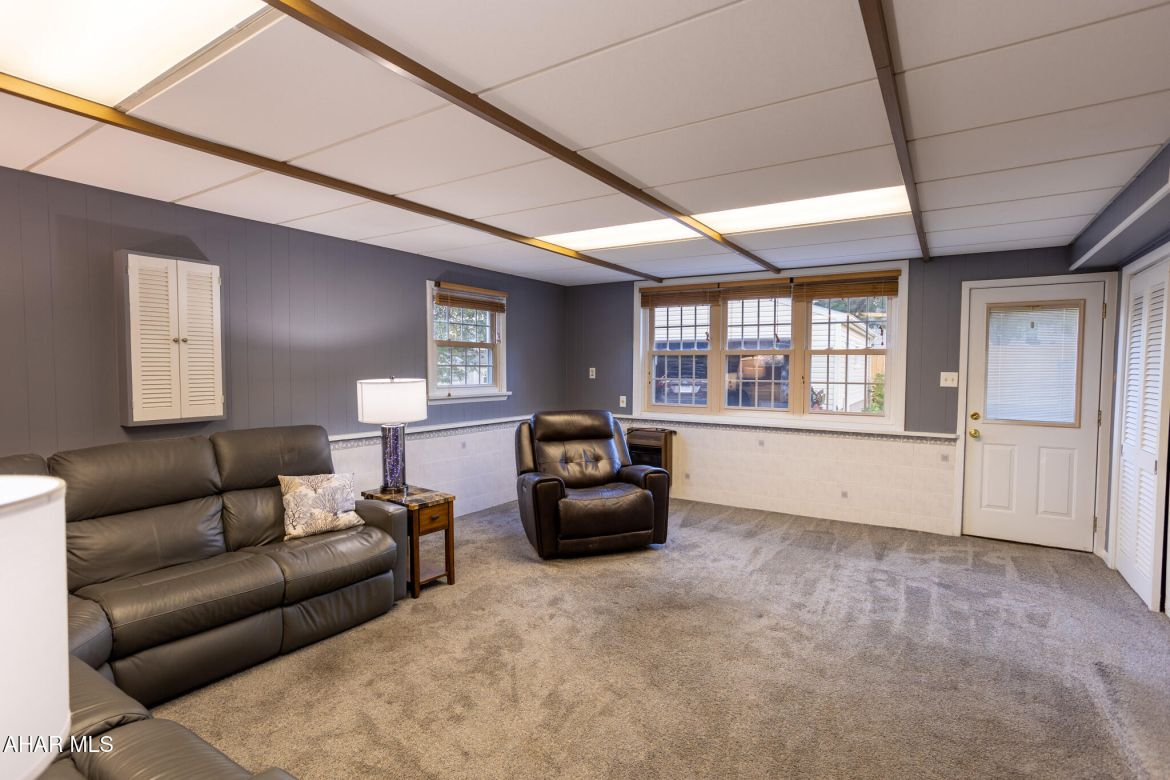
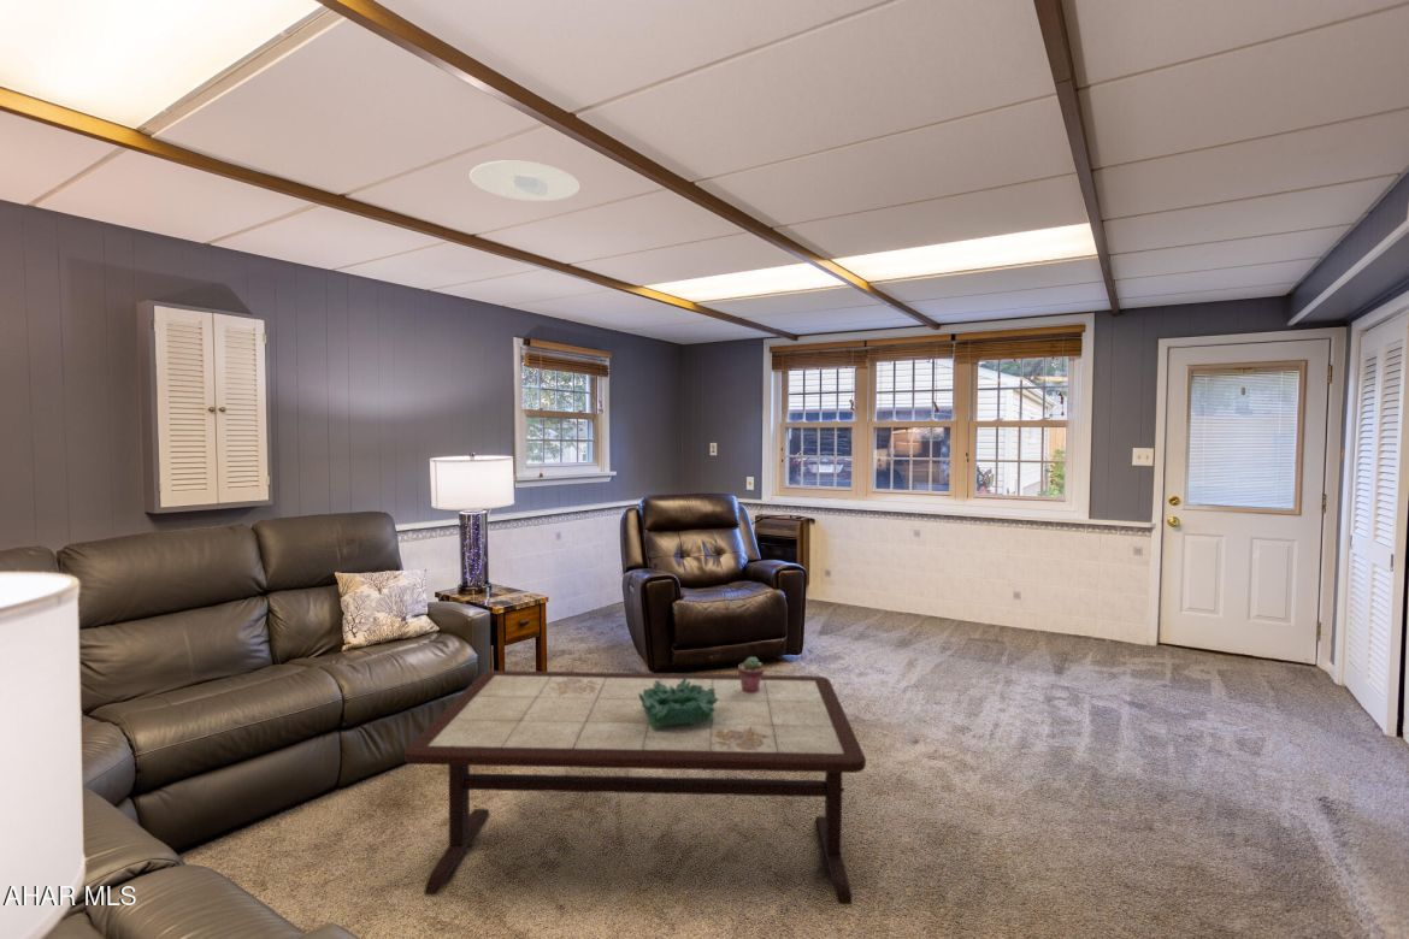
+ recessed light [468,159,580,202]
+ coffee table [403,669,867,905]
+ potted succulent [737,656,765,693]
+ decorative bowl [638,678,718,730]
